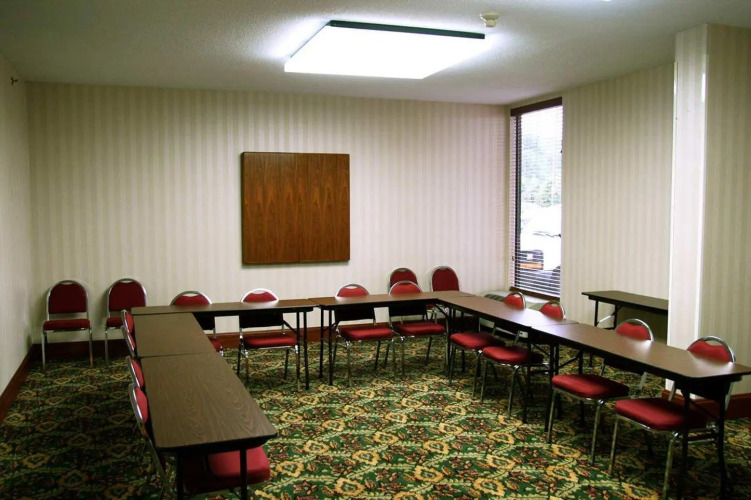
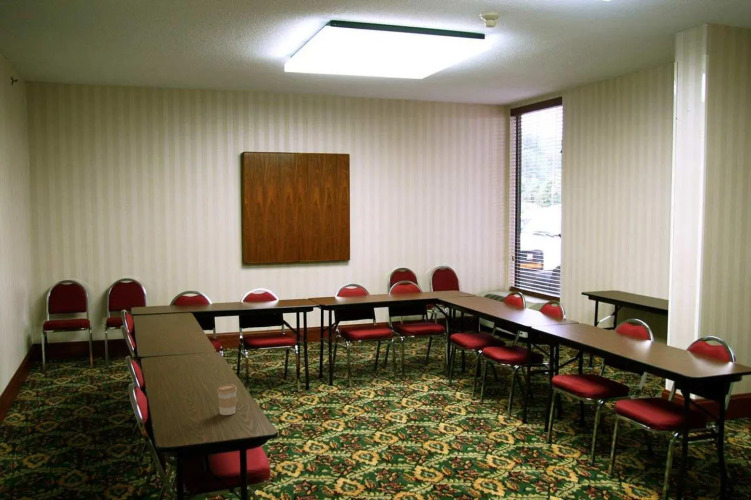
+ coffee cup [216,383,238,416]
